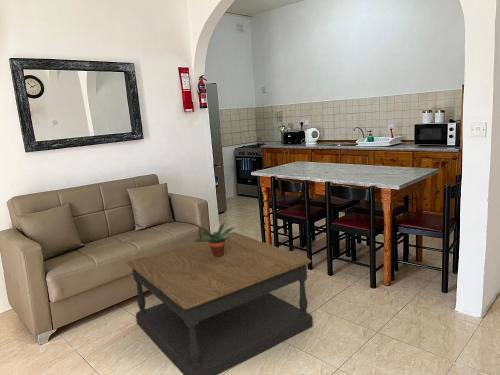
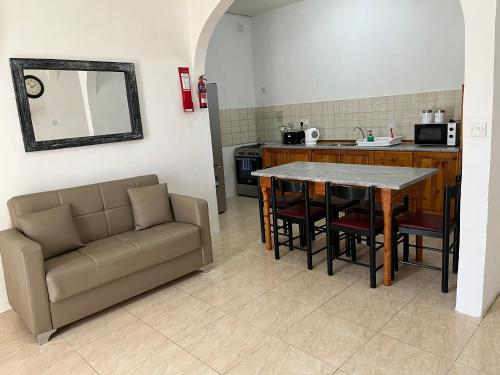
- coffee table [126,231,314,375]
- potted plant [193,222,235,258]
